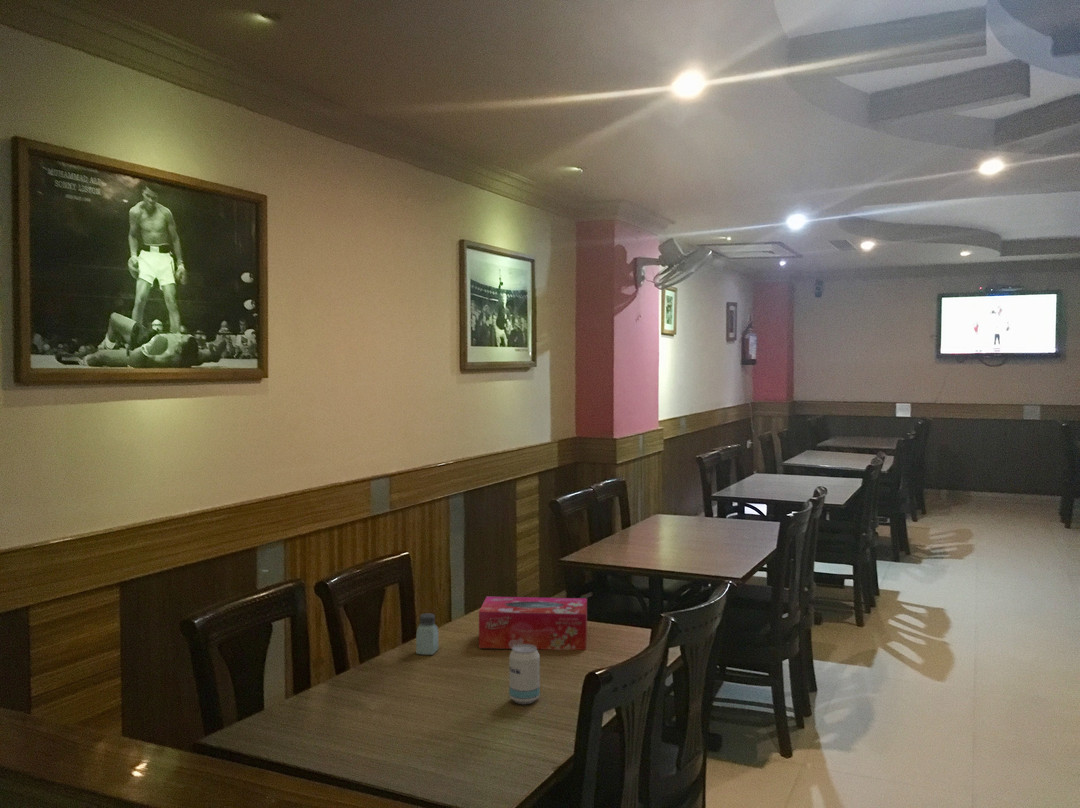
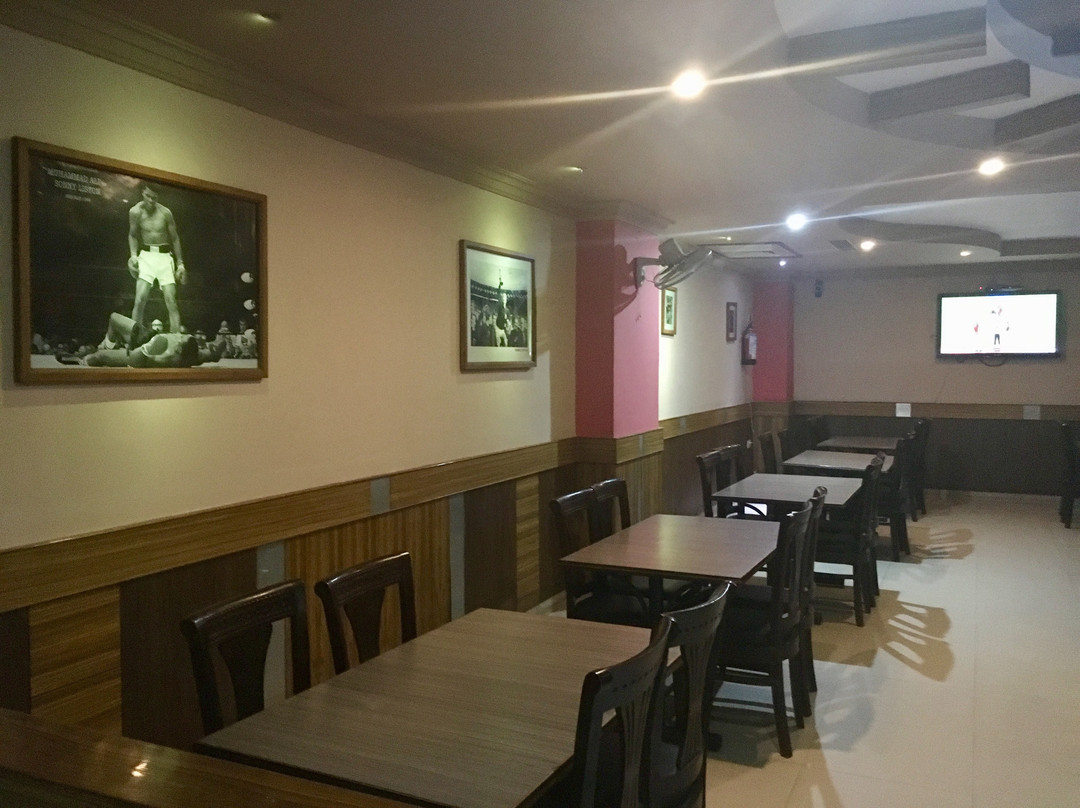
- tissue box [478,596,588,651]
- saltshaker [415,612,439,656]
- beverage can [508,644,541,705]
